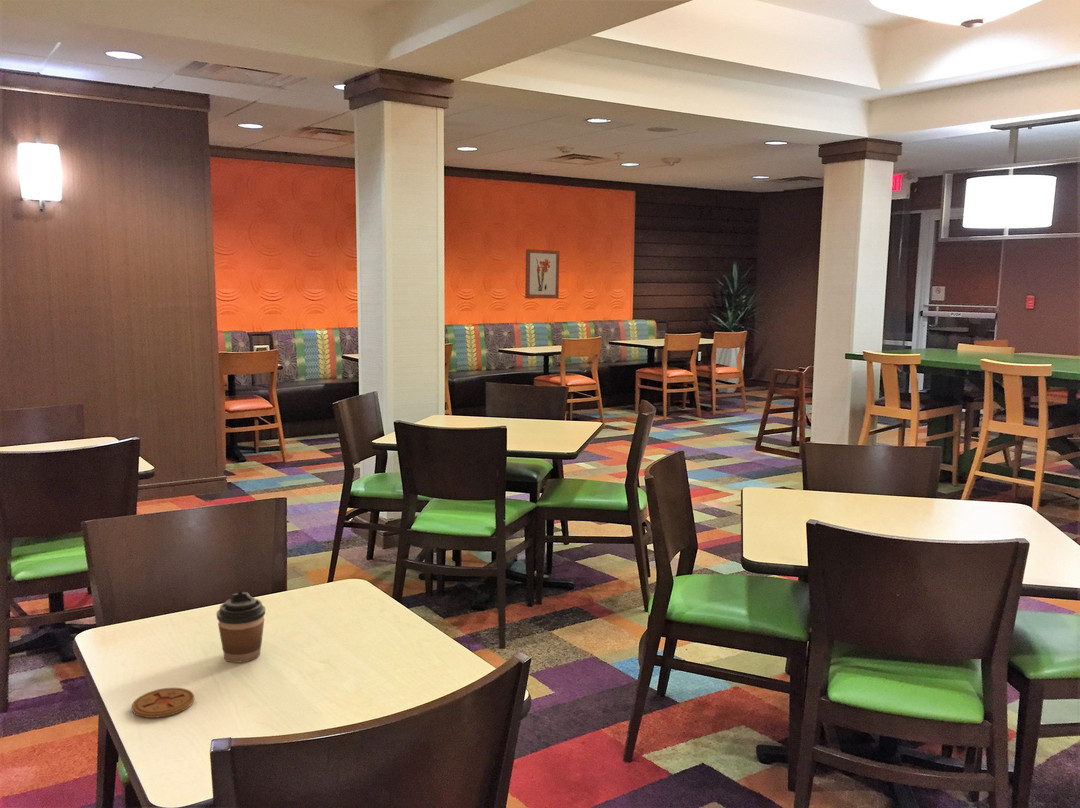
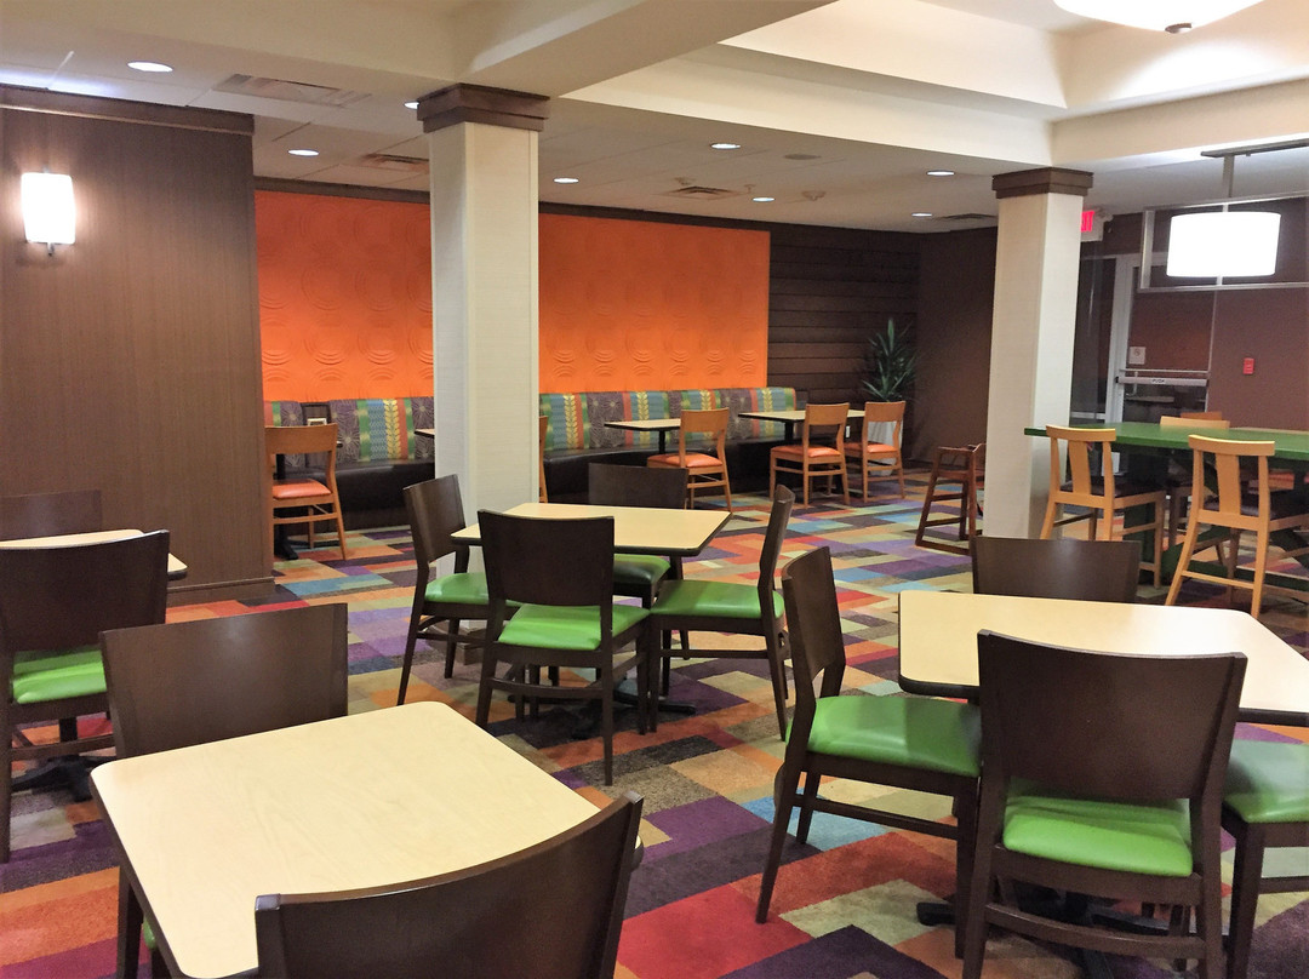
- coffee cup [216,591,266,664]
- coaster [131,687,195,719]
- wall art [524,248,560,300]
